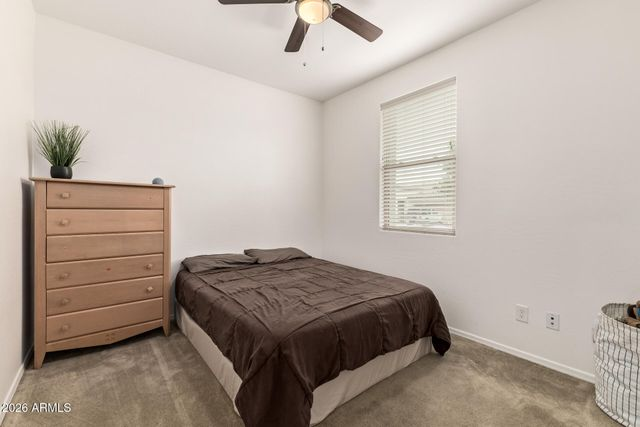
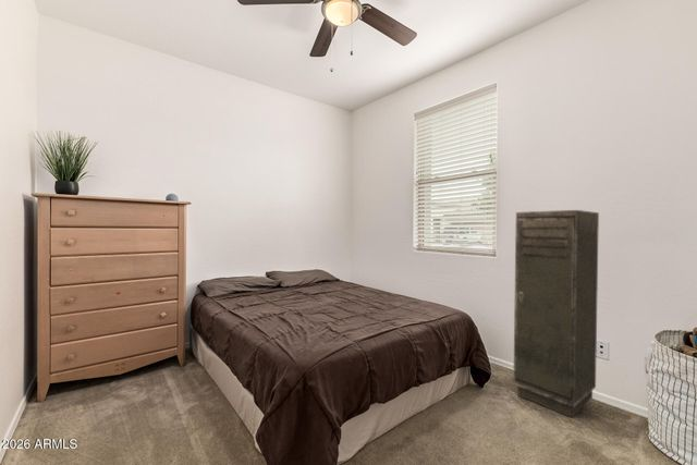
+ storage cabinet [512,209,600,419]
